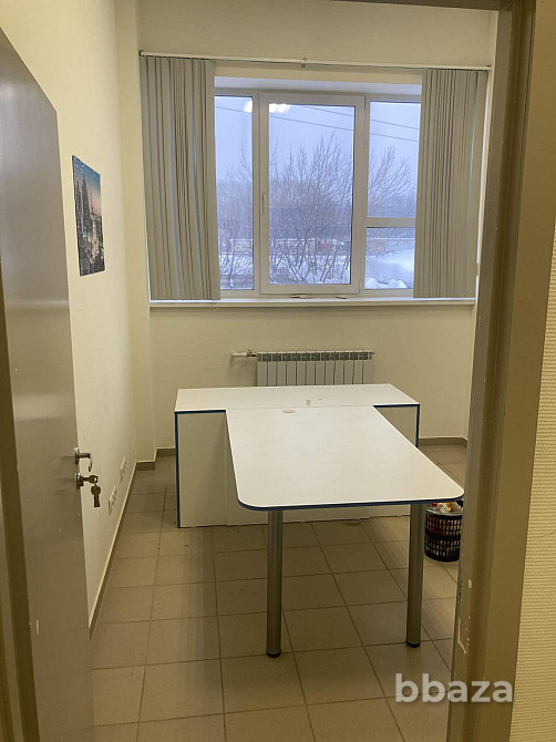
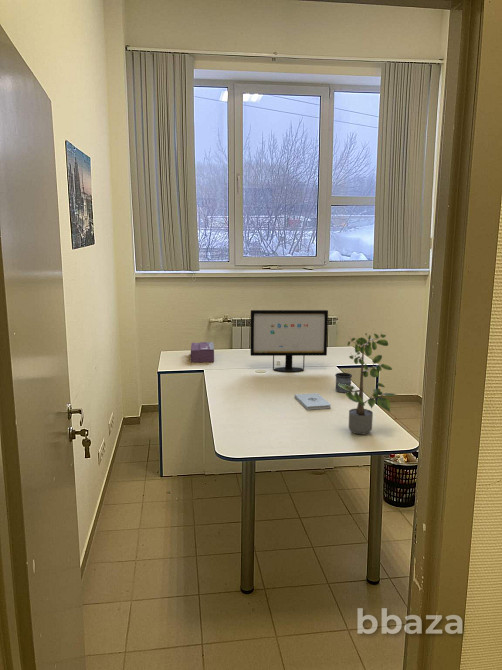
+ mug [334,372,353,394]
+ potted plant [338,332,398,435]
+ computer monitor [250,309,329,373]
+ tissue box [190,341,215,363]
+ notepad [294,392,332,411]
